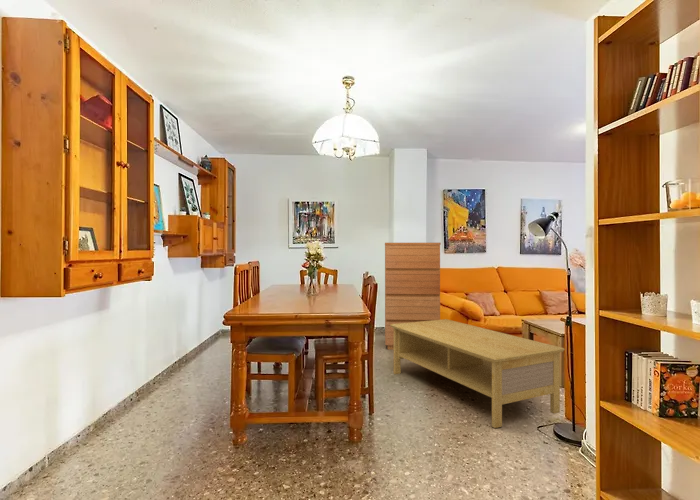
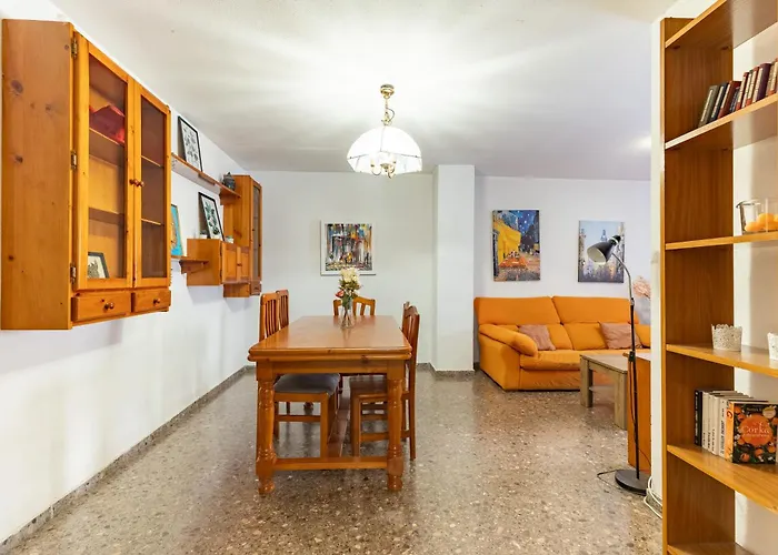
- coffee table [390,318,566,429]
- dresser [384,242,442,351]
